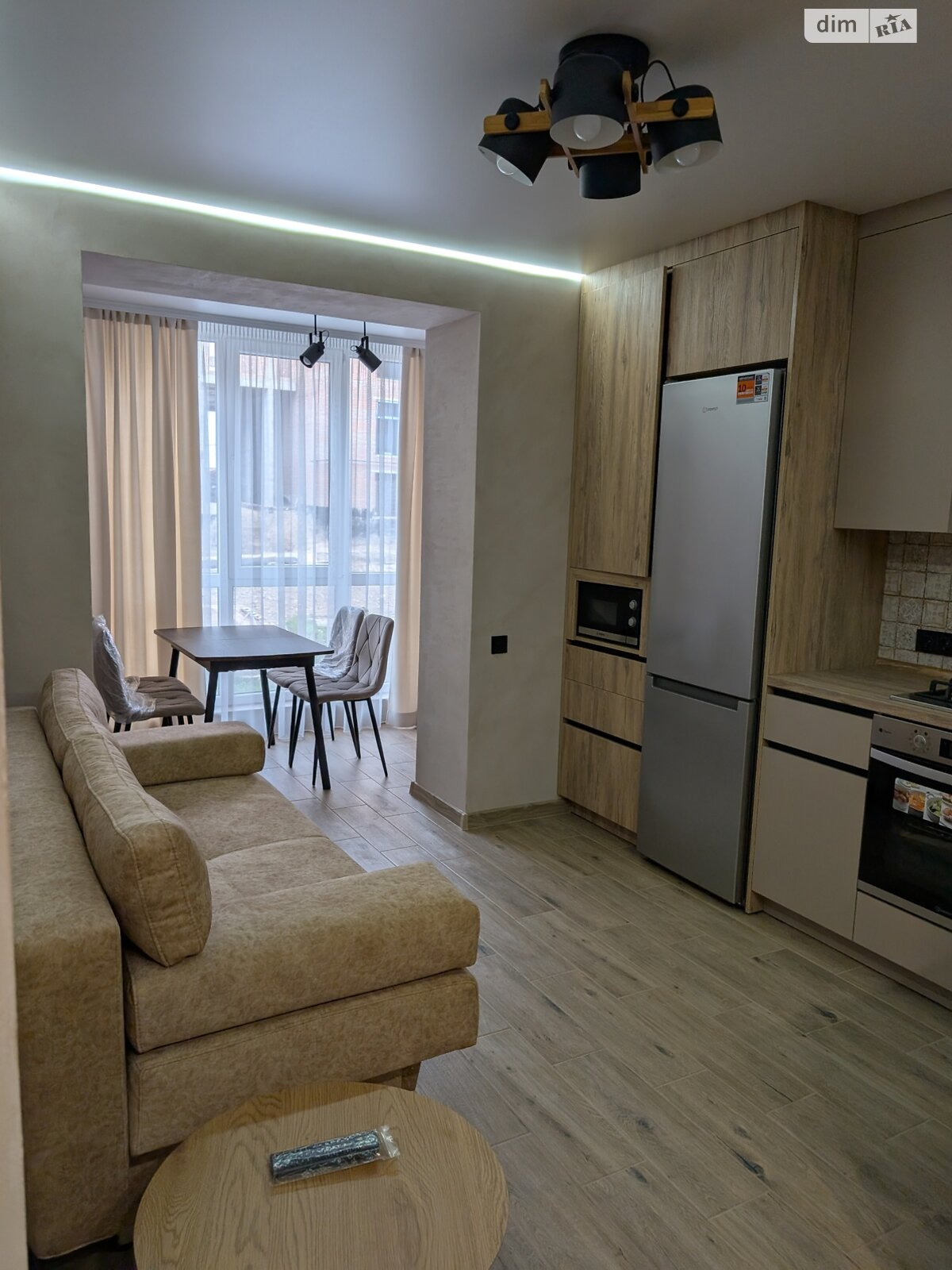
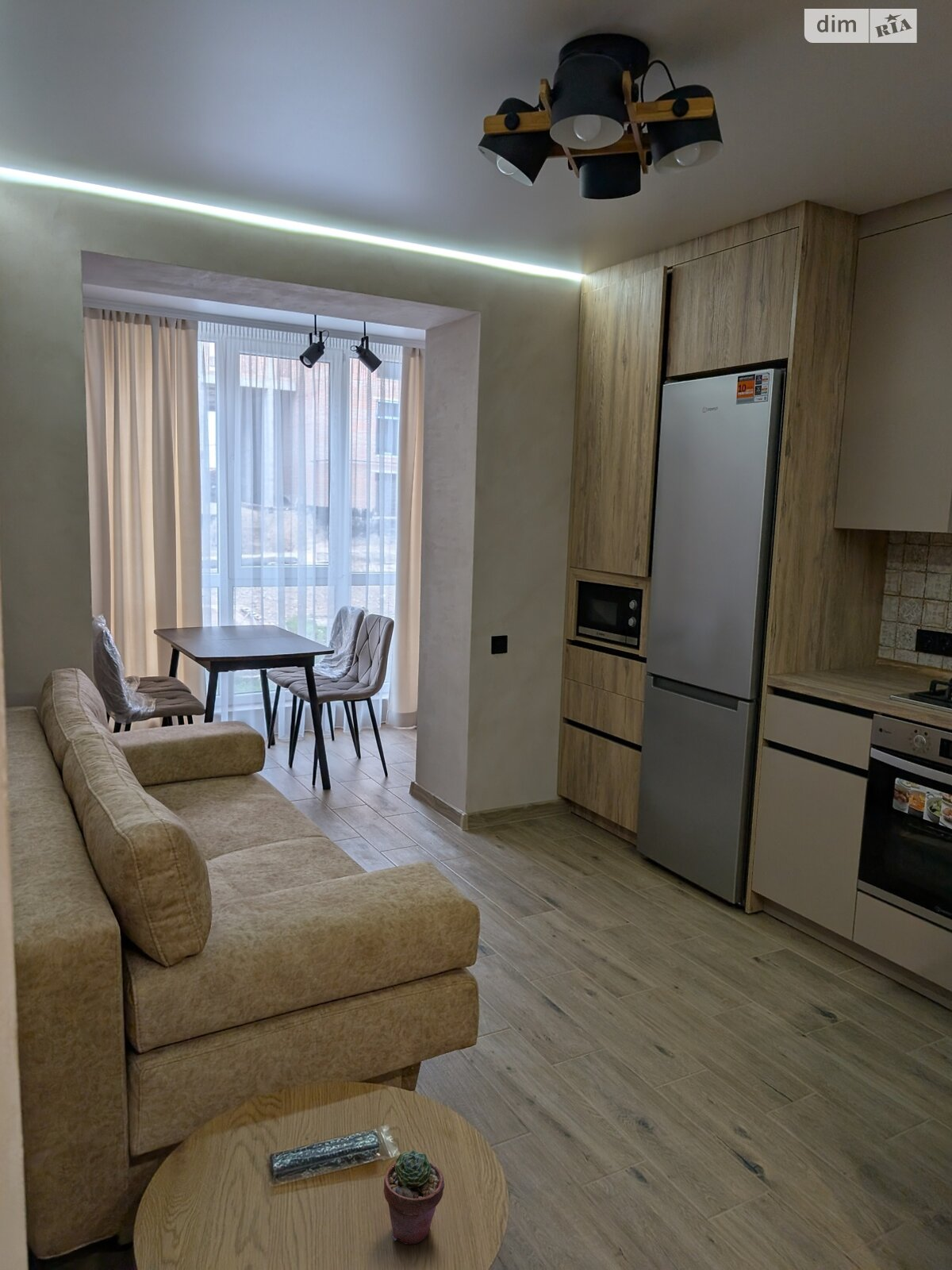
+ potted succulent [383,1149,445,1245]
